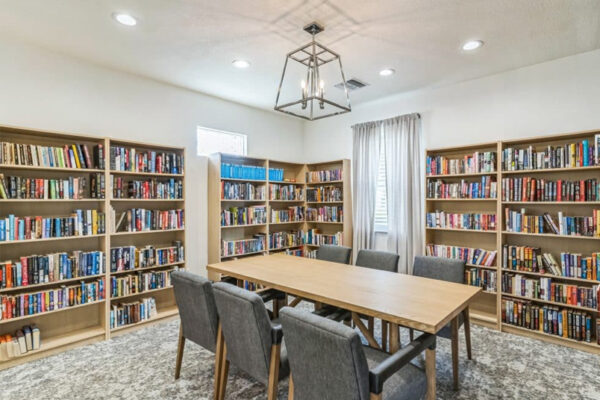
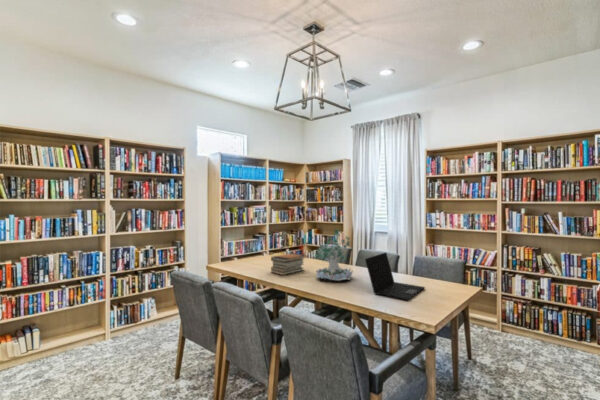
+ book stack [270,252,307,276]
+ laptop [364,252,426,301]
+ plant [313,228,354,282]
